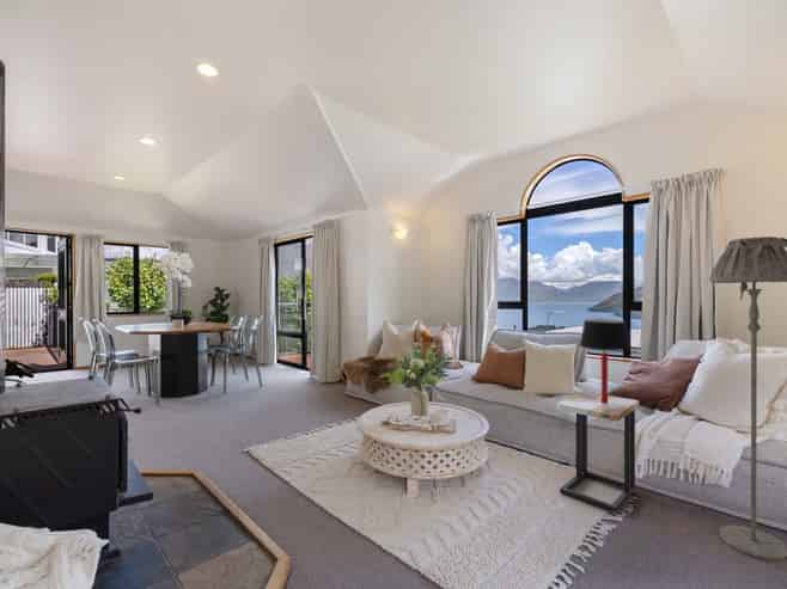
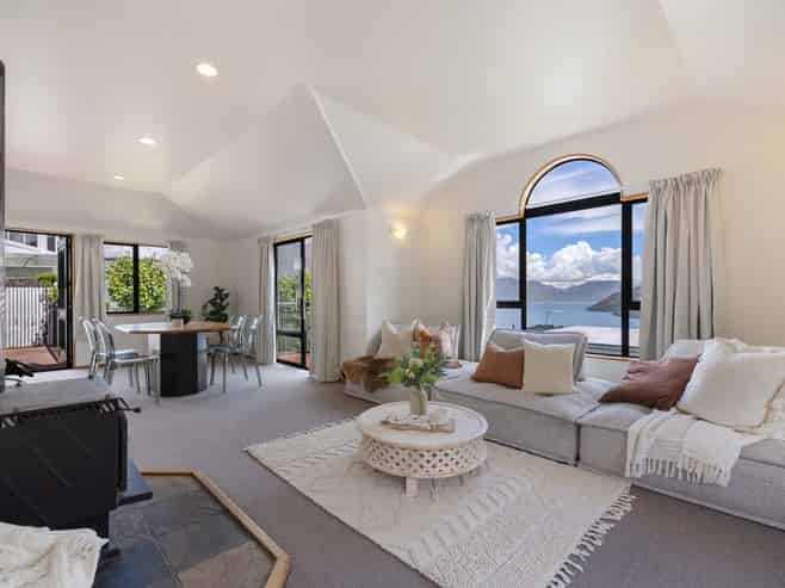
- side table [556,391,640,514]
- floor lamp [708,235,787,563]
- table lamp [579,318,632,404]
